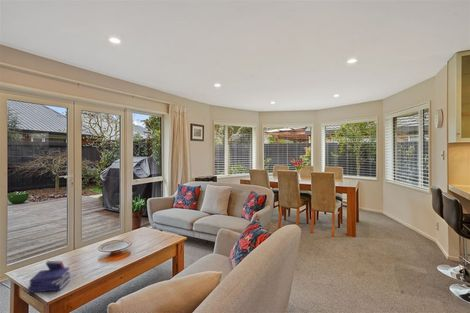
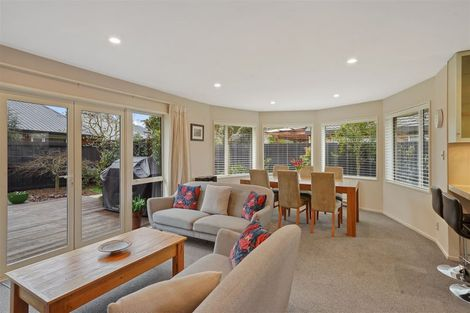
- book [27,260,71,294]
